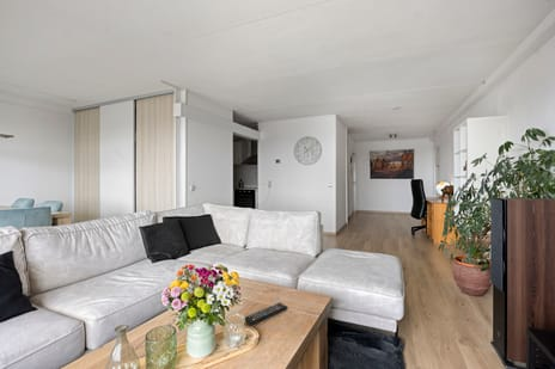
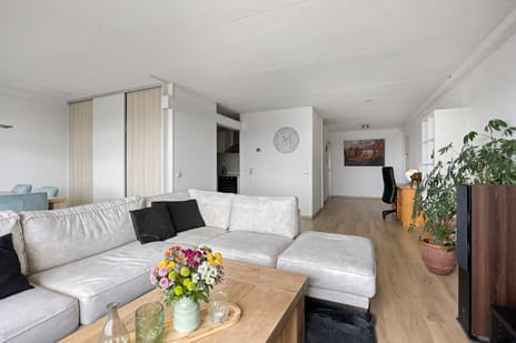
- remote control [244,302,289,326]
